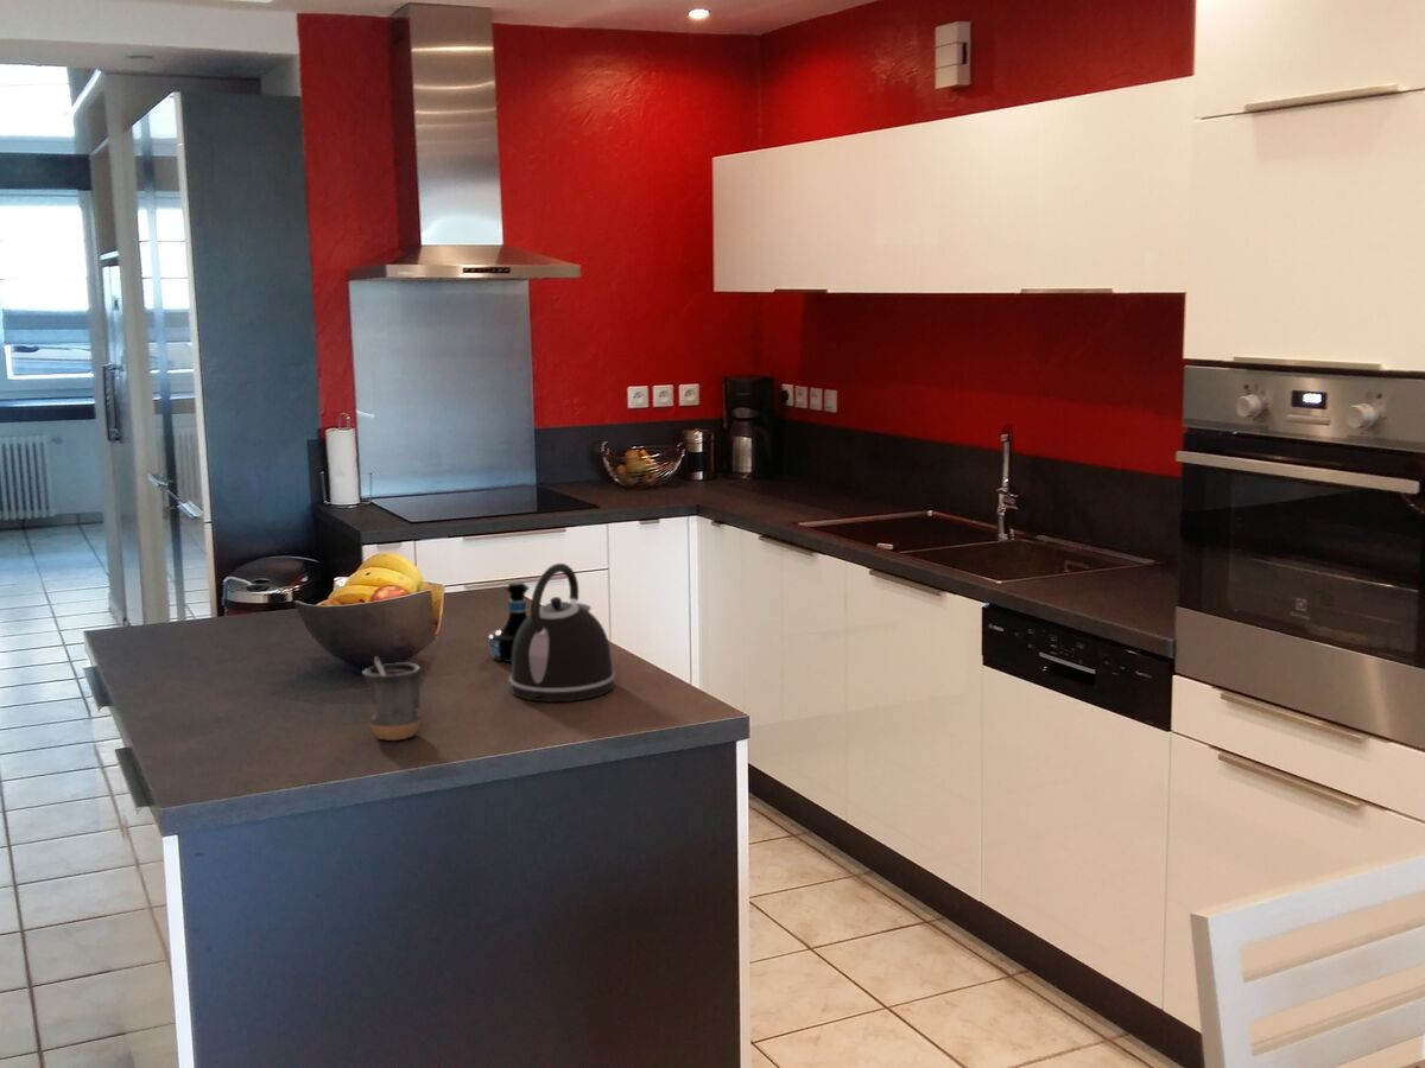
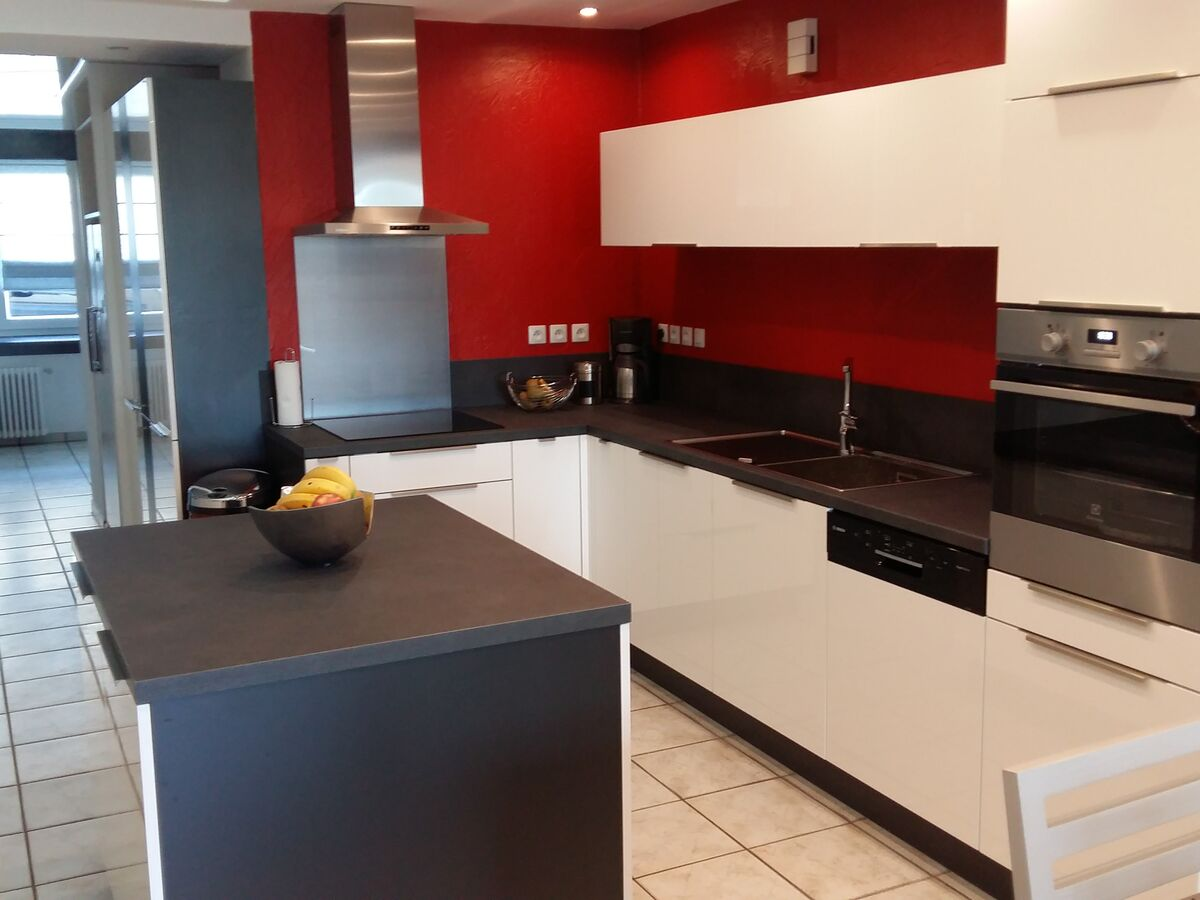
- tequila bottle [487,581,531,663]
- kettle [508,562,616,703]
- mug [361,655,423,742]
